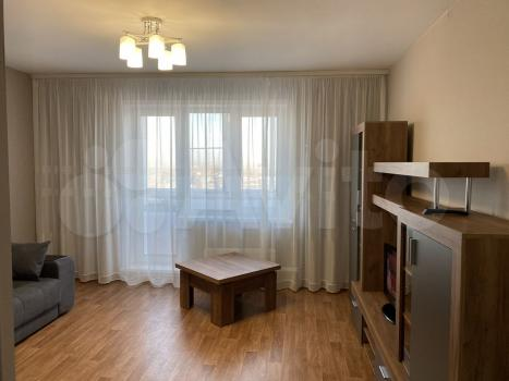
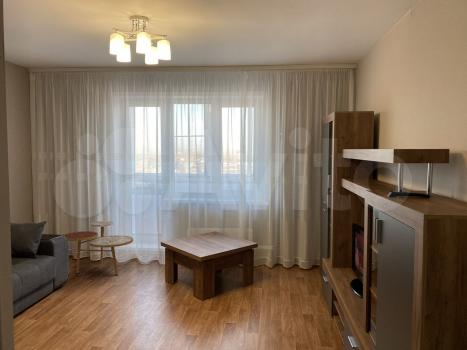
+ side table [61,220,134,276]
